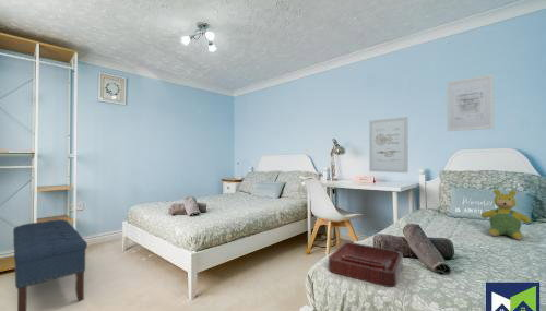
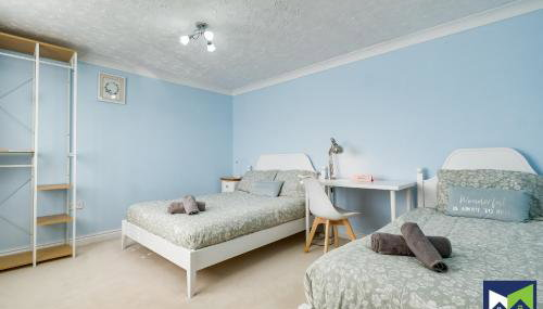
- bench [12,218,88,311]
- decorative tray [328,241,404,288]
- wall art [368,116,410,174]
- wall art [446,73,495,132]
- teddy bear [480,189,532,240]
